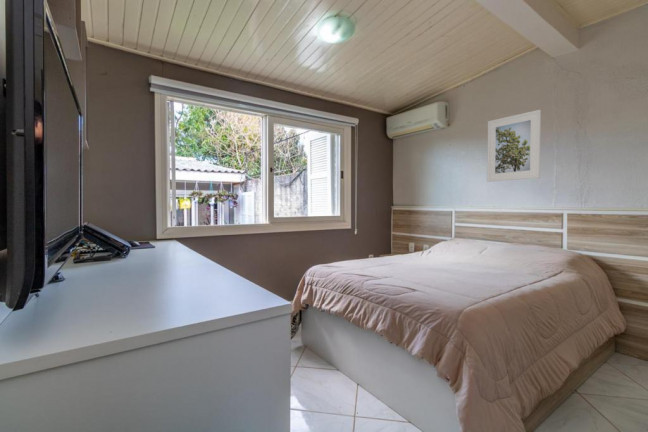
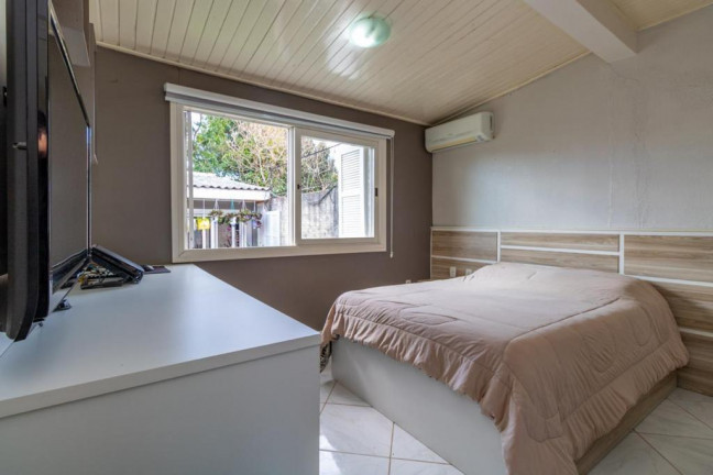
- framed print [486,109,542,183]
